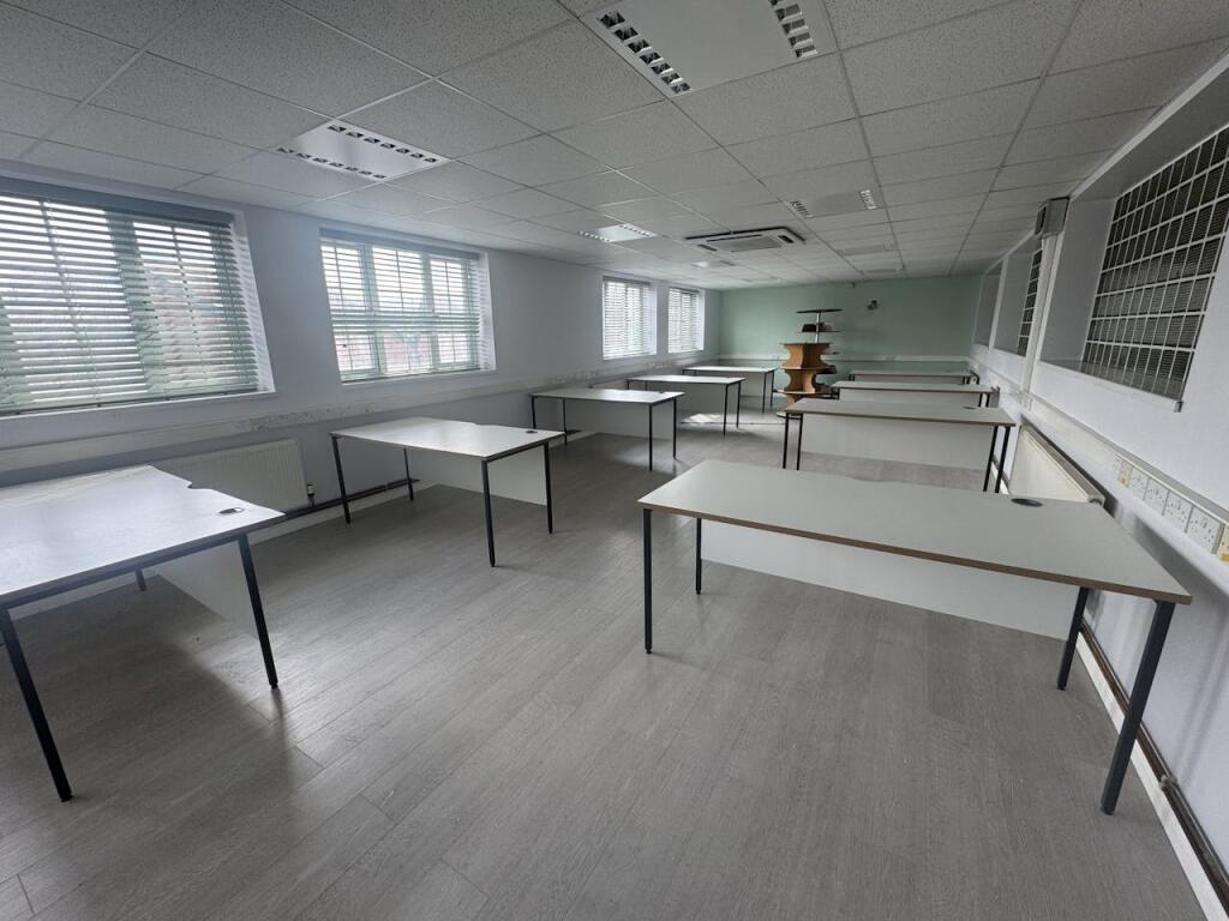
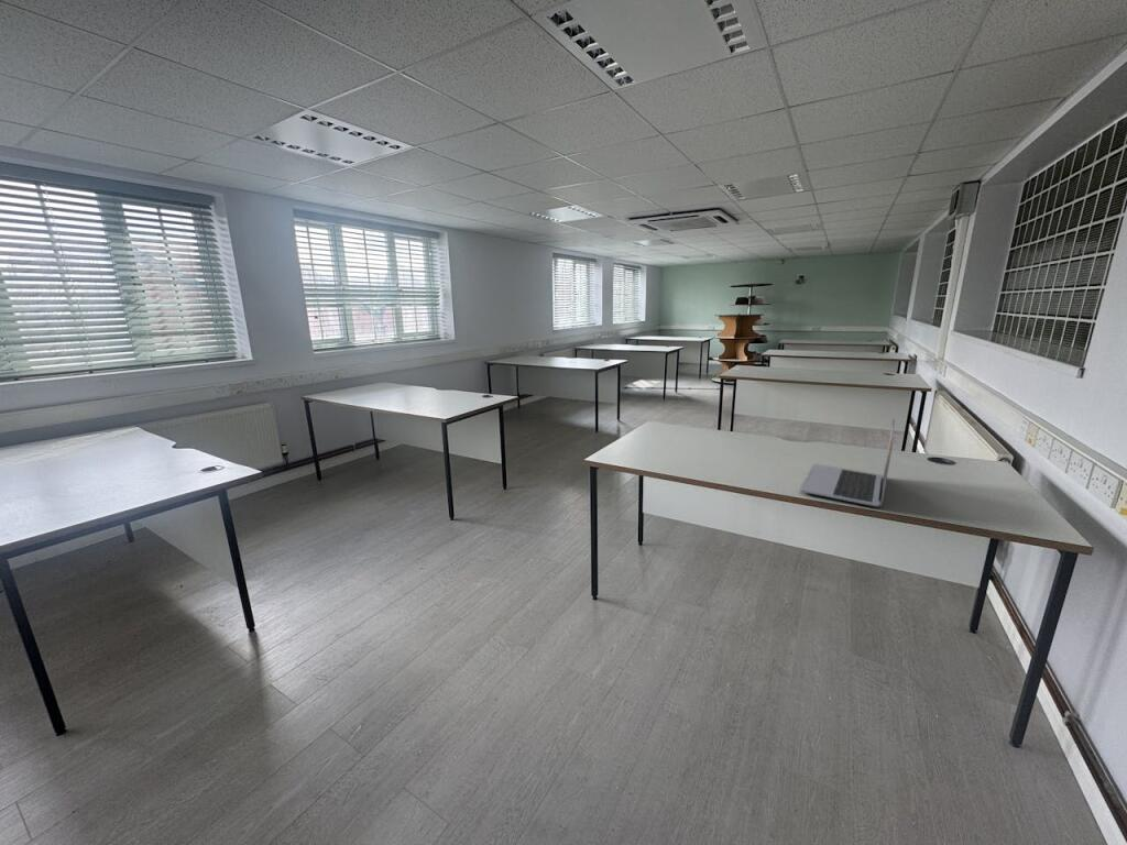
+ laptop [799,416,896,508]
